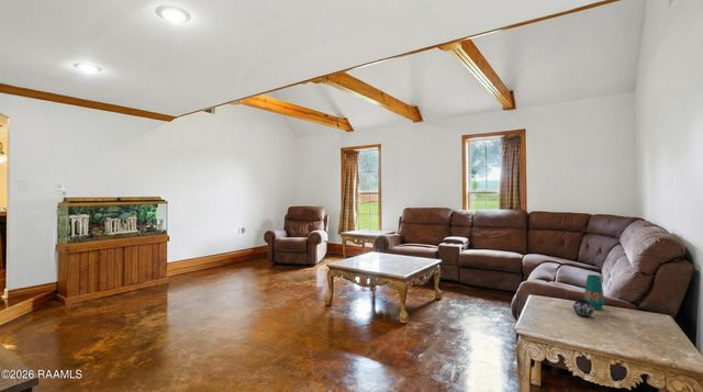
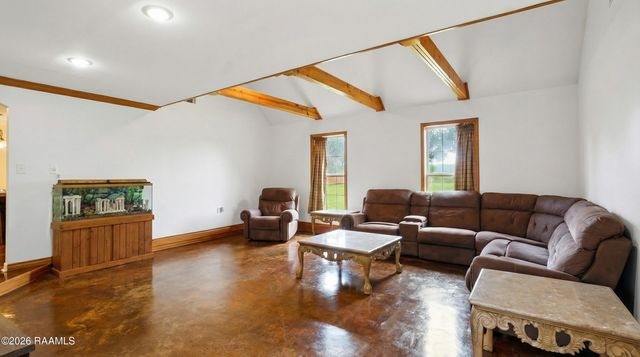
- vase [572,273,606,318]
